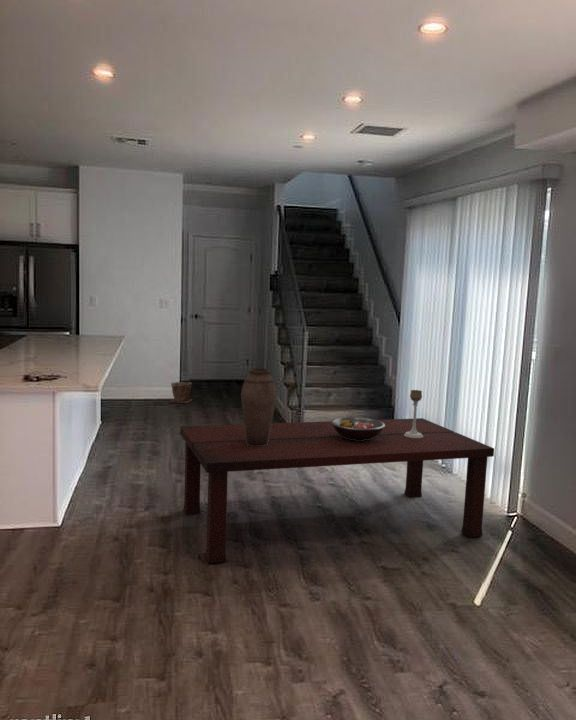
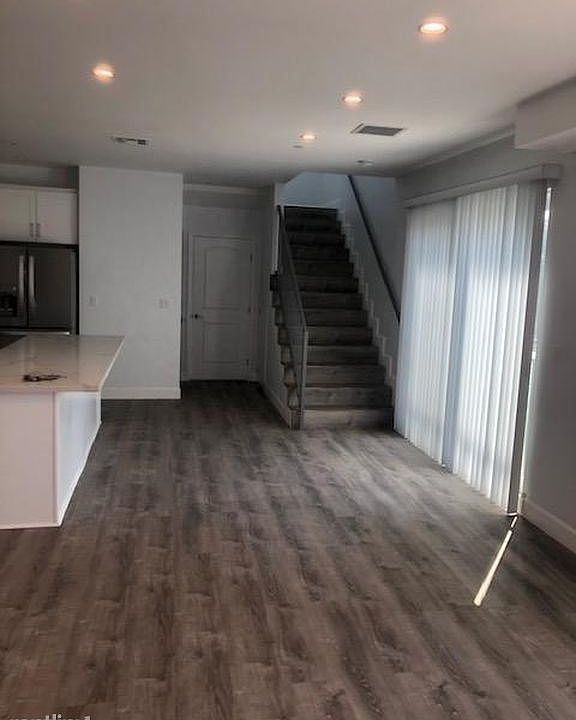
- plant pot [169,381,193,404]
- dining table [179,417,495,564]
- candle holder [404,389,423,438]
- fruit bowl [331,416,385,441]
- vase [240,367,278,446]
